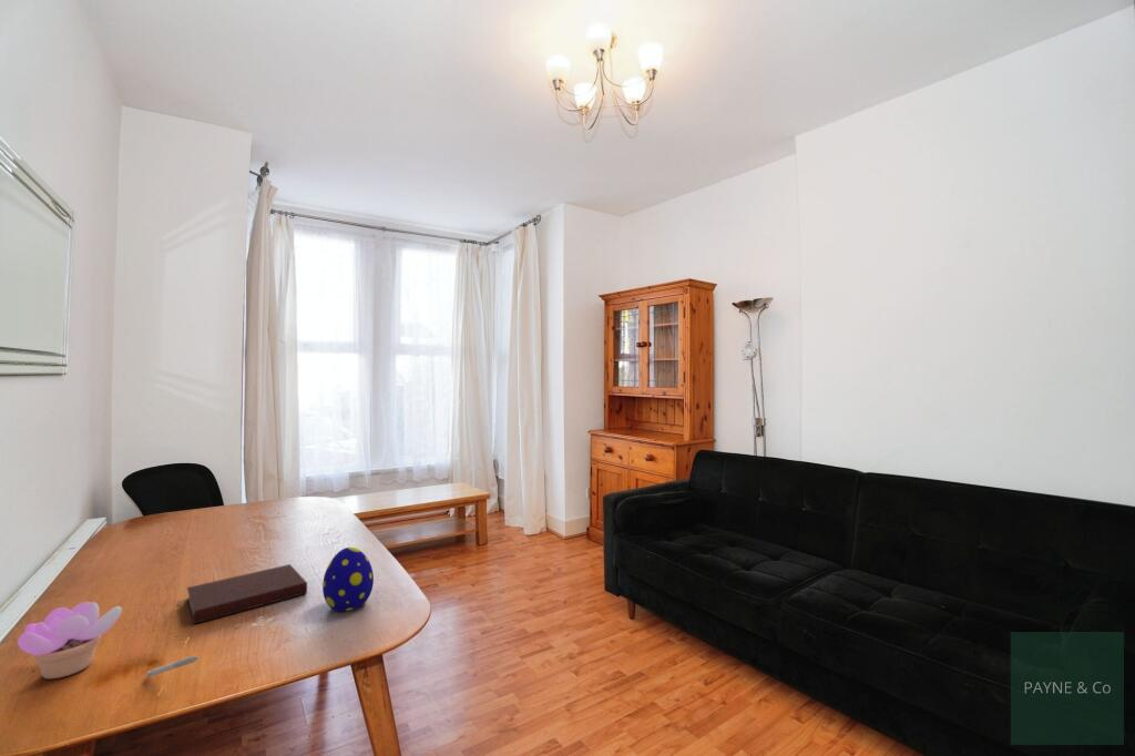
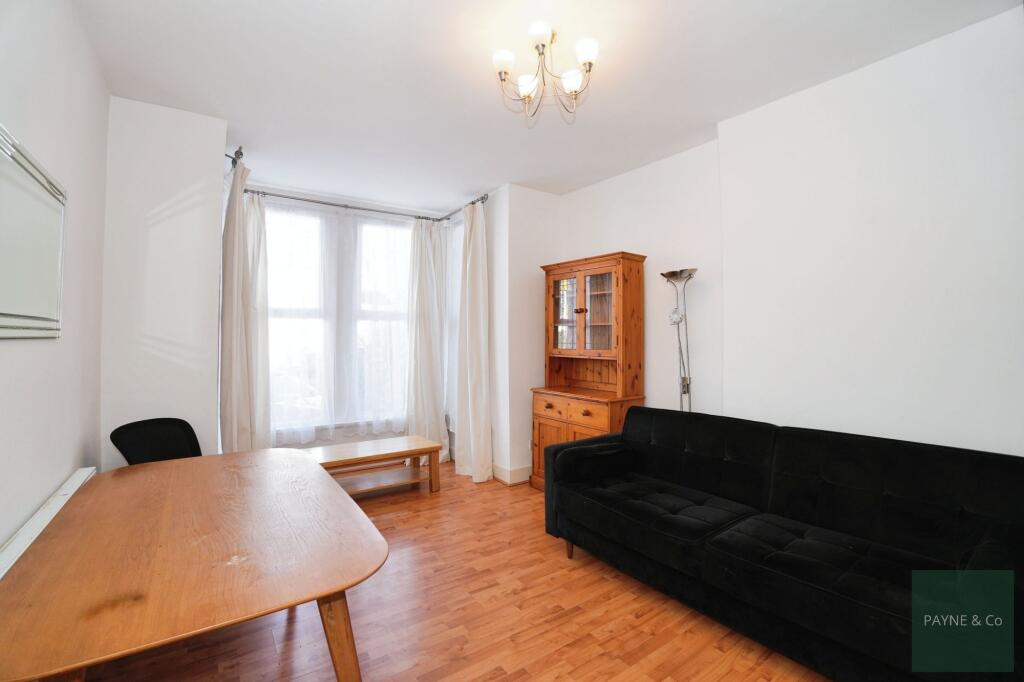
- decorative egg [321,546,375,613]
- notebook [186,563,308,625]
- pen [145,655,201,684]
- succulent plant [17,601,123,680]
